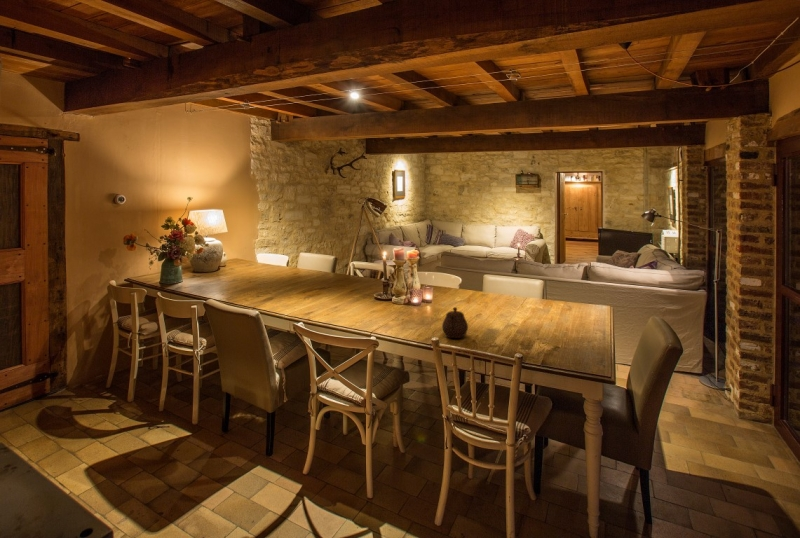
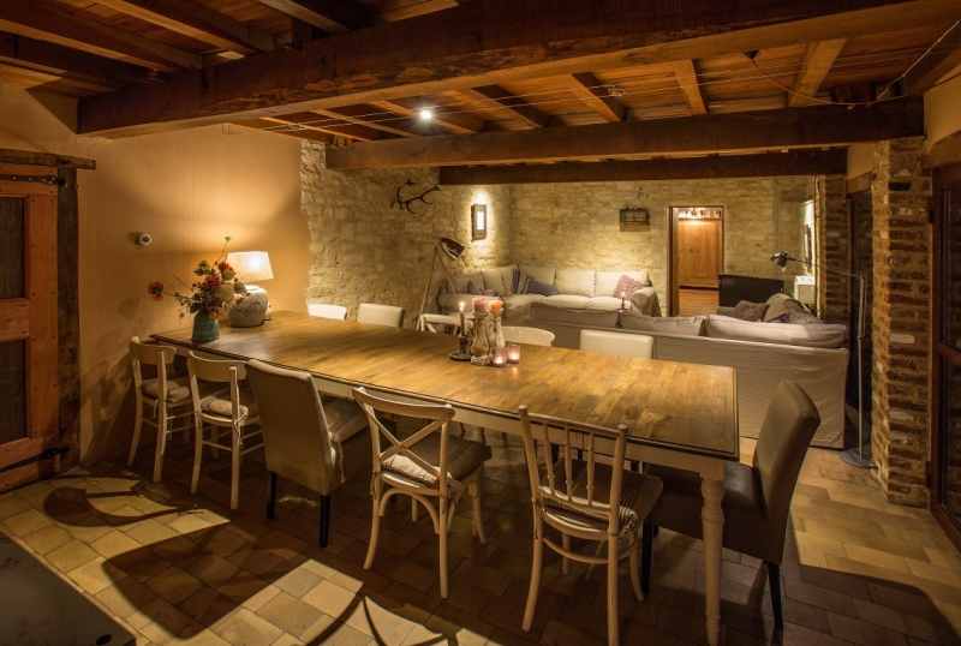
- teapot [441,306,469,339]
